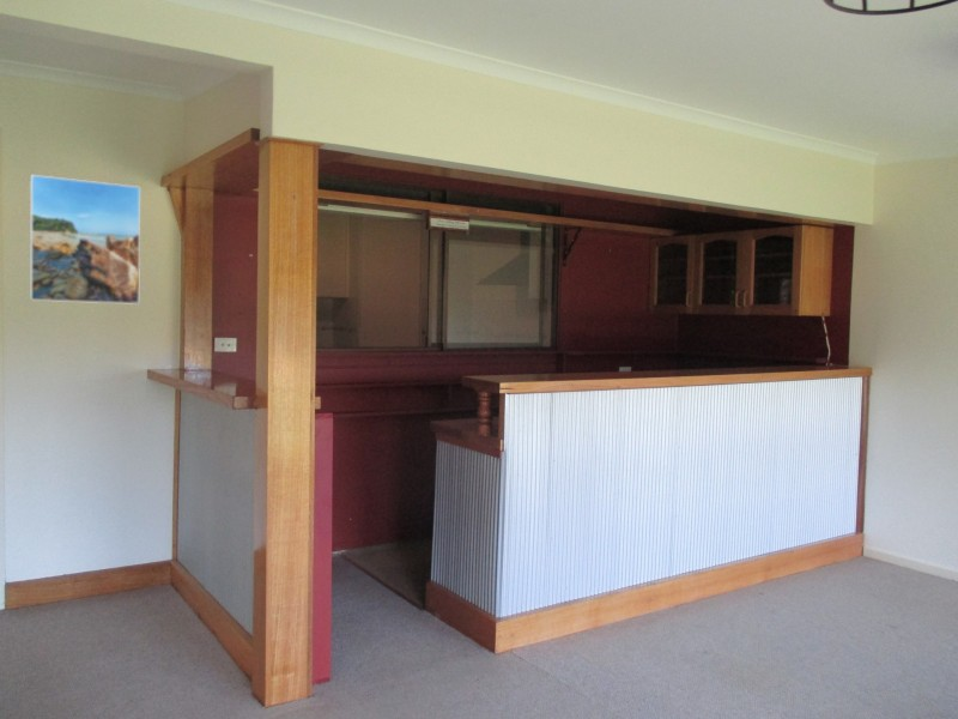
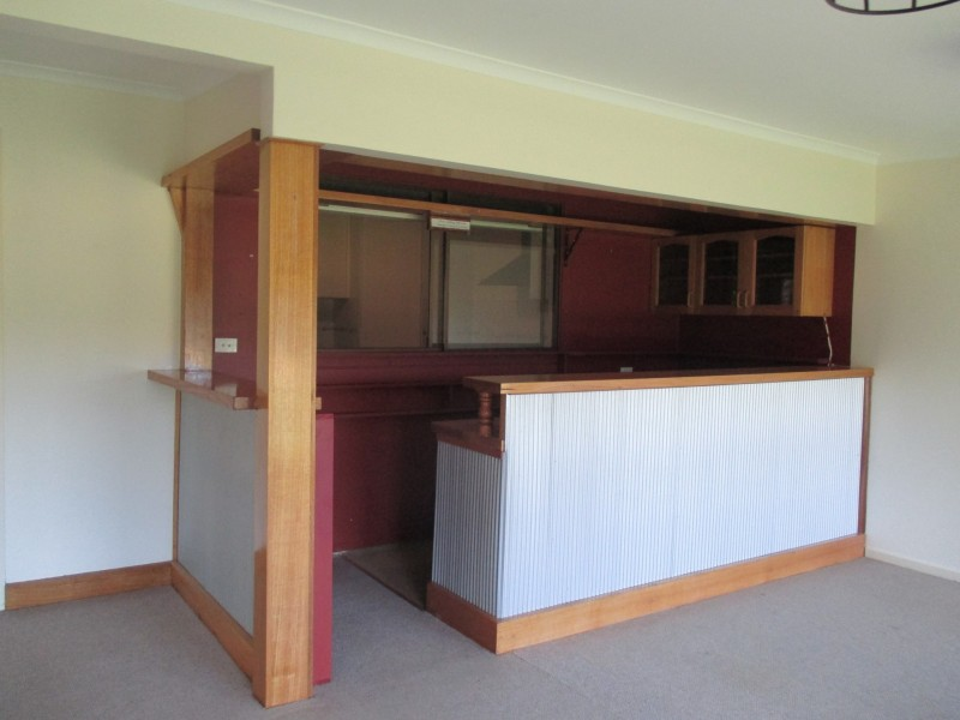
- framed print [29,174,141,306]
